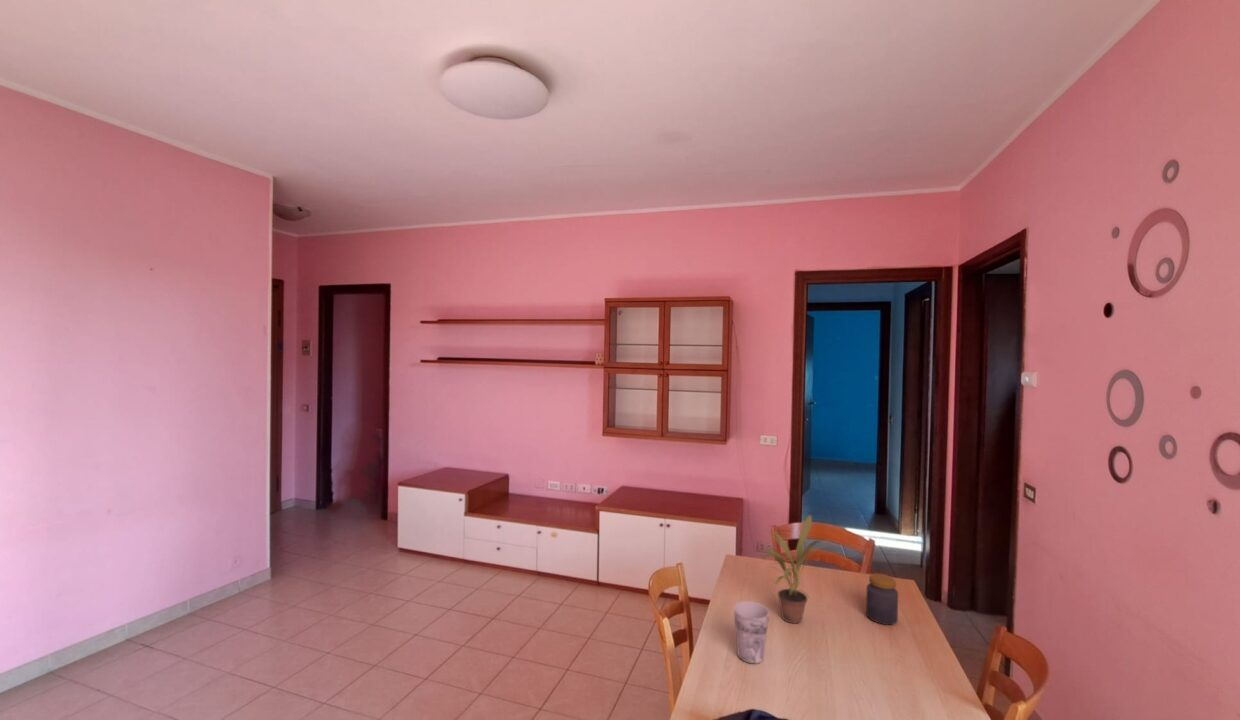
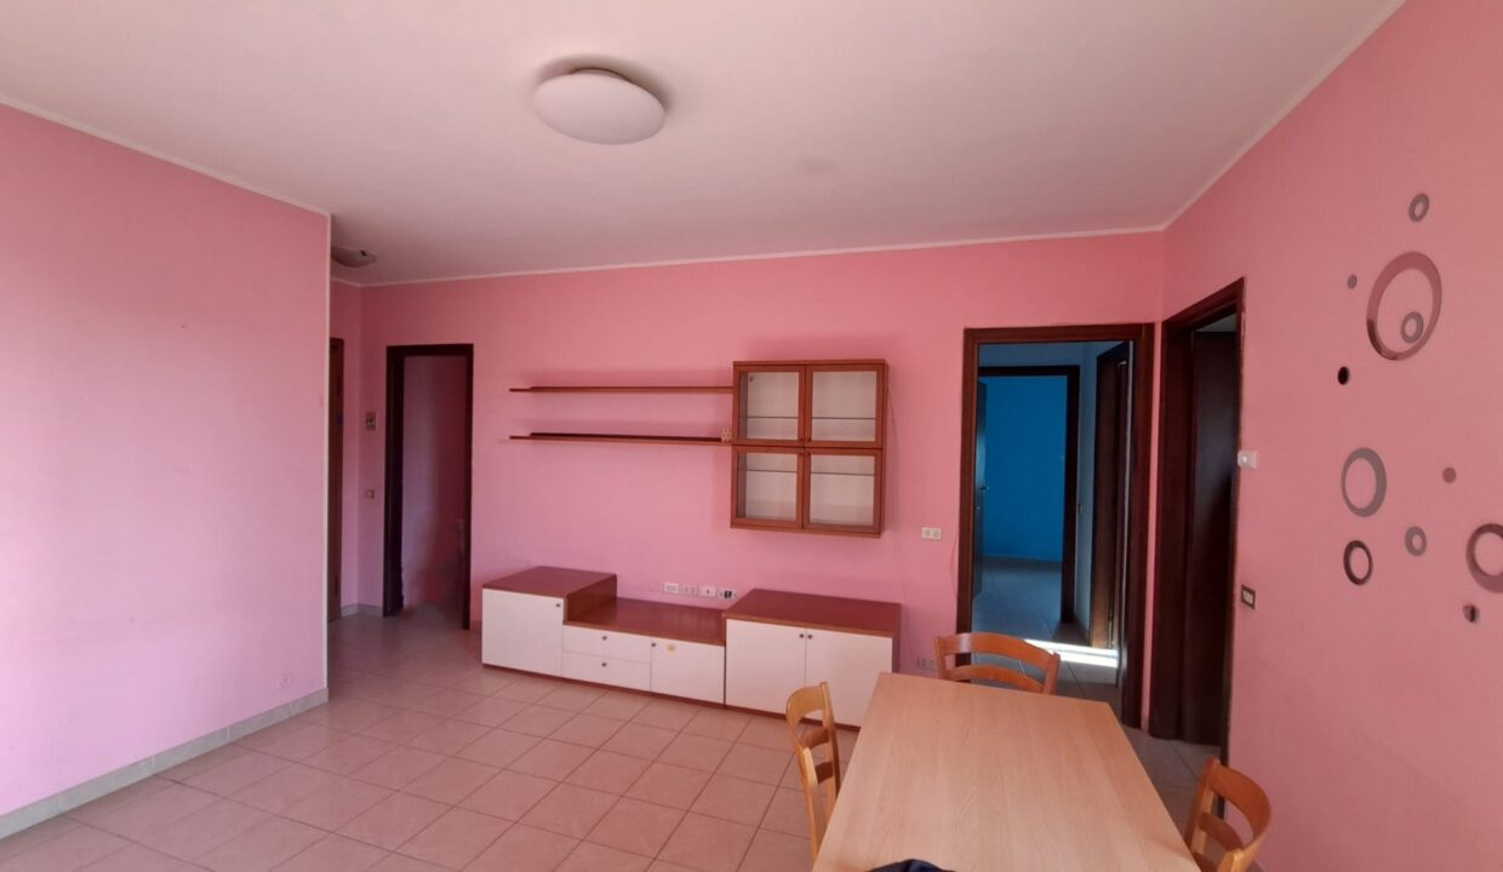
- cup [733,600,770,665]
- potted plant [759,514,834,624]
- jar [865,572,899,626]
